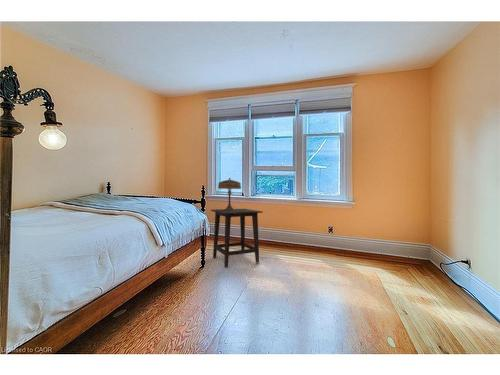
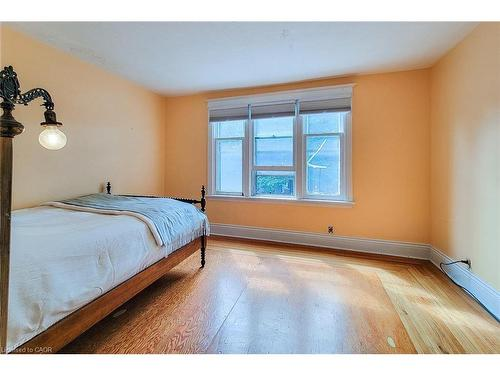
- table lamp [217,177,242,210]
- side table [210,208,264,269]
